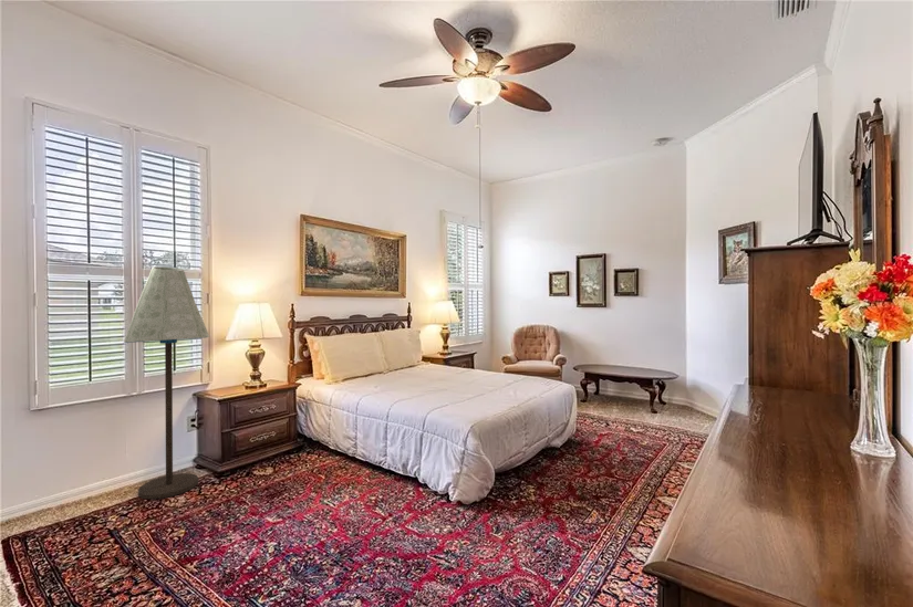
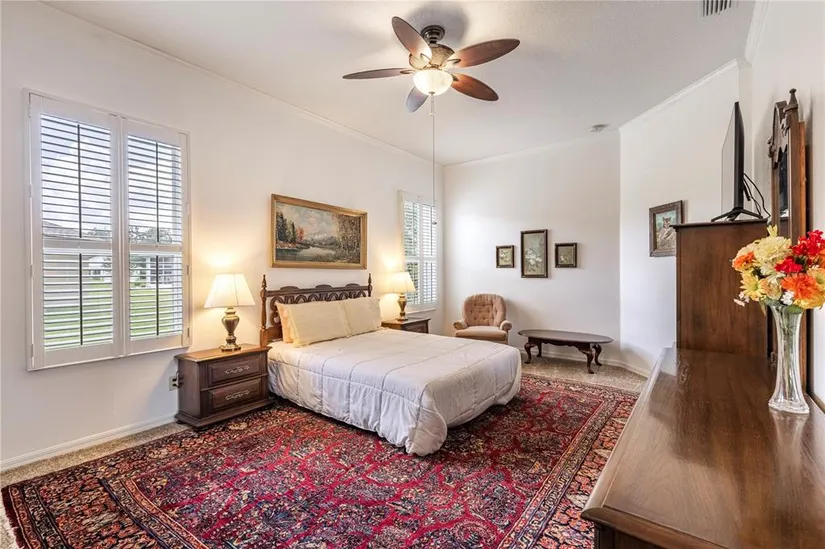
- floor lamp [123,265,210,500]
